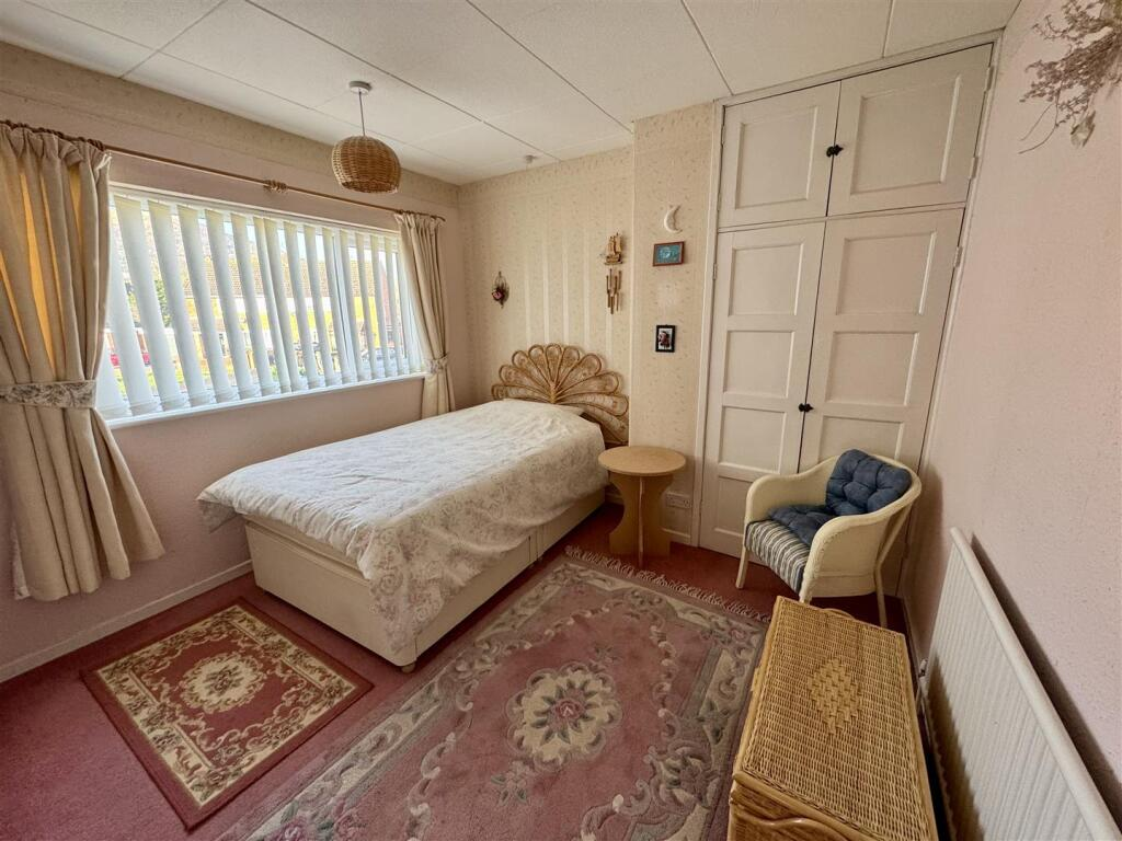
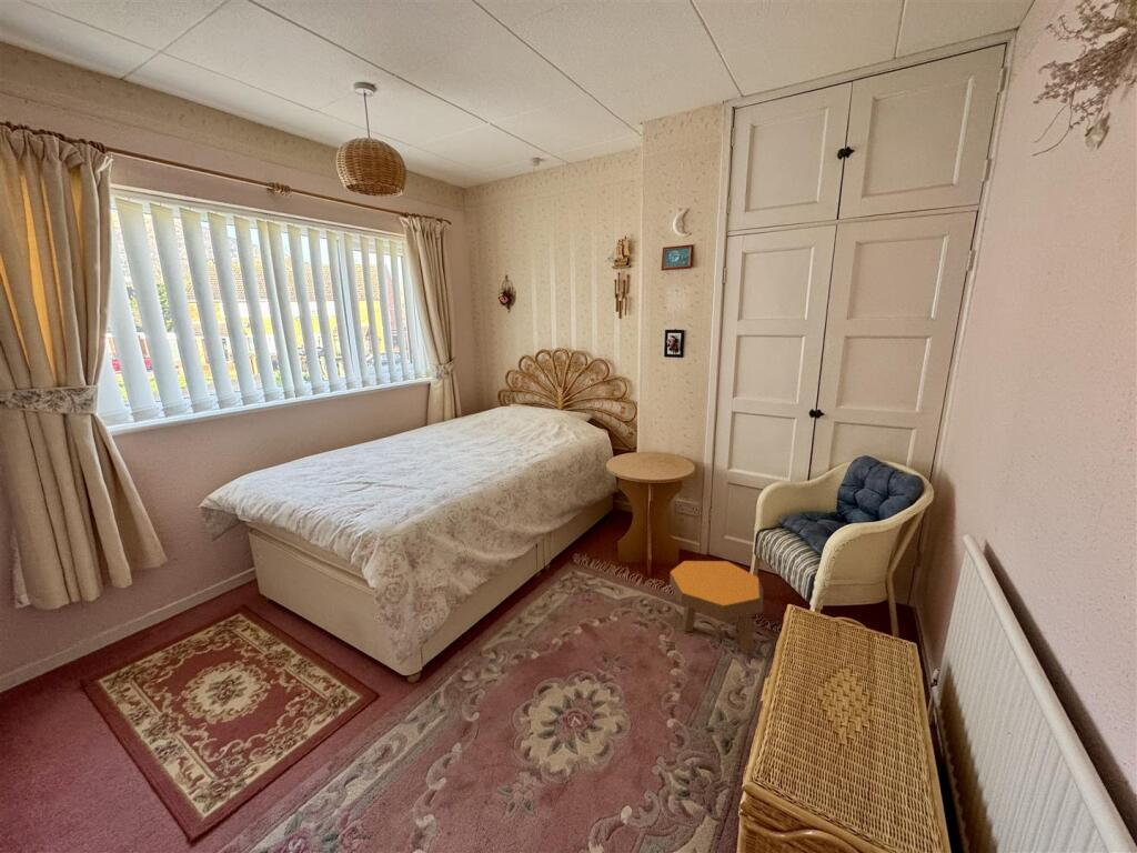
+ footstool [668,560,764,655]
